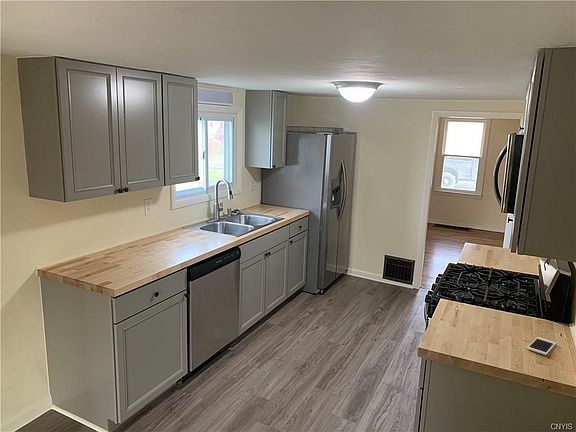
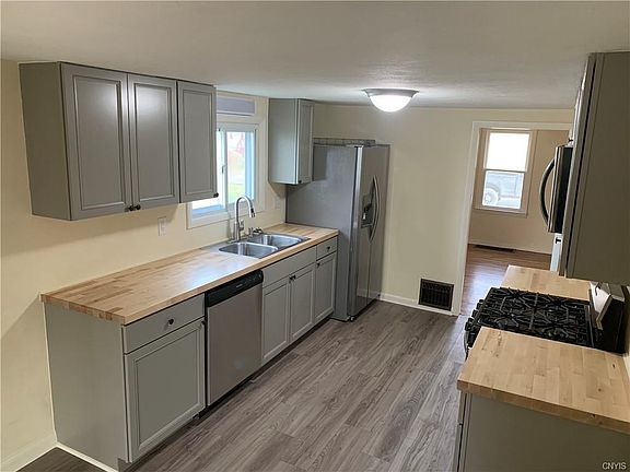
- cell phone [526,336,557,356]
